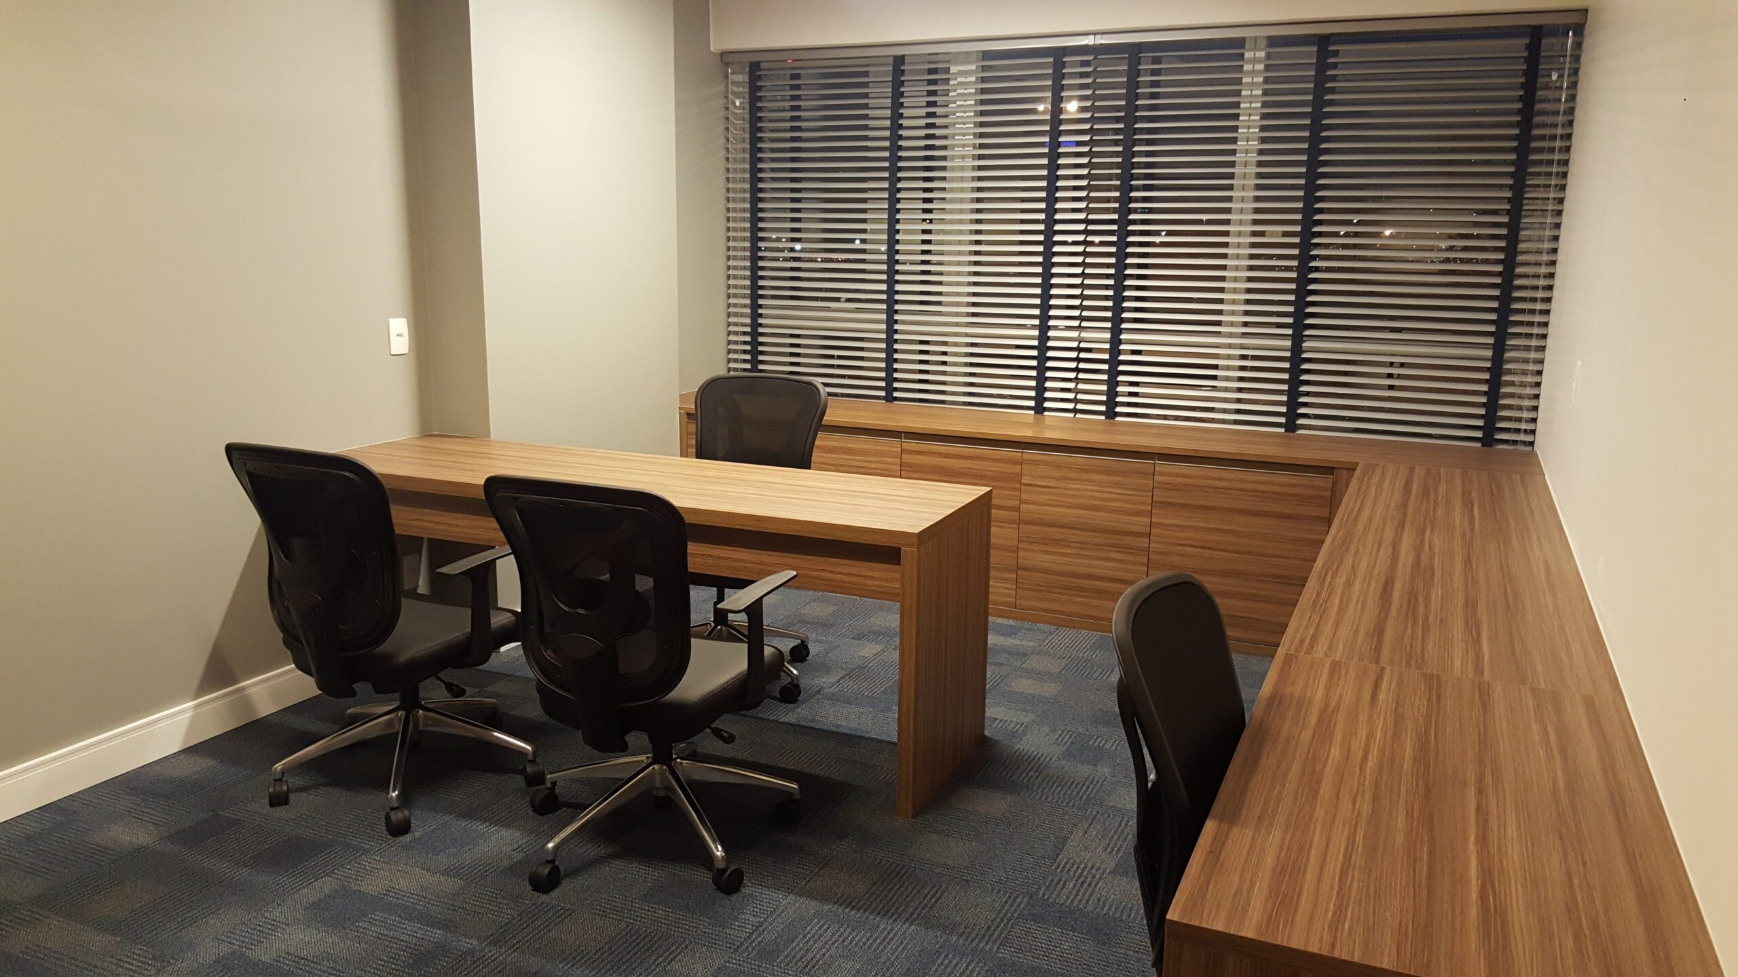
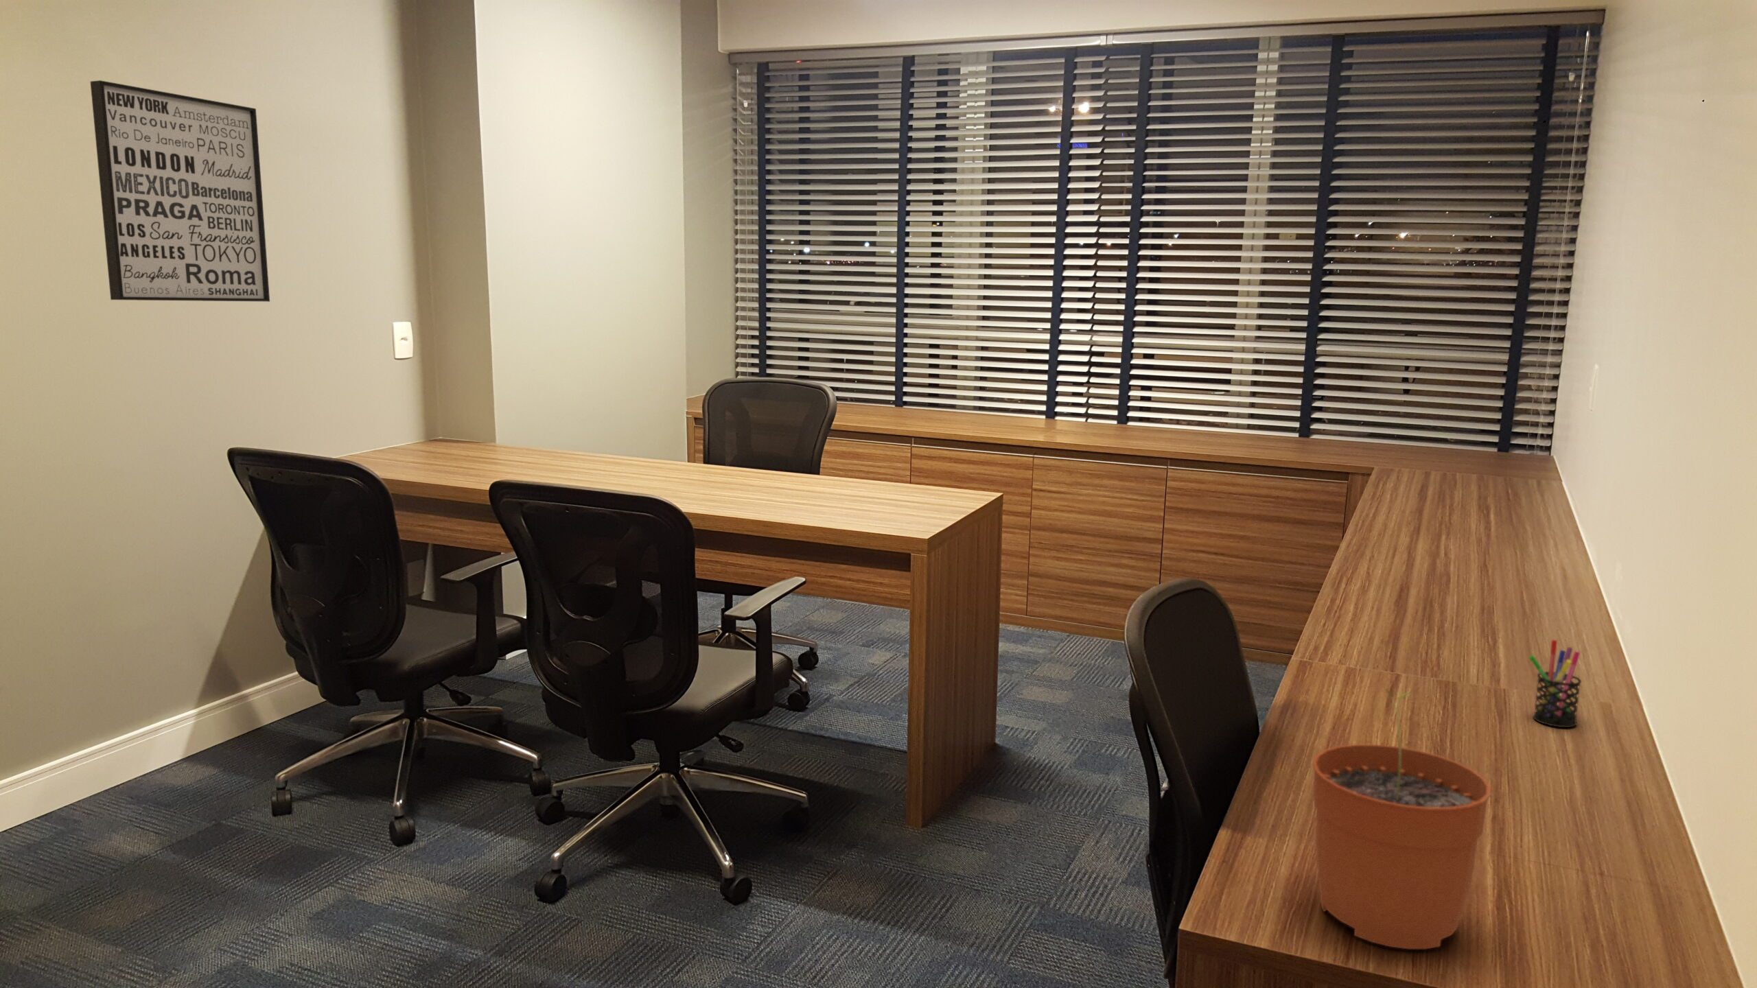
+ wall art [91,80,270,303]
+ pen holder [1528,639,1582,727]
+ plant pot [1312,688,1492,949]
